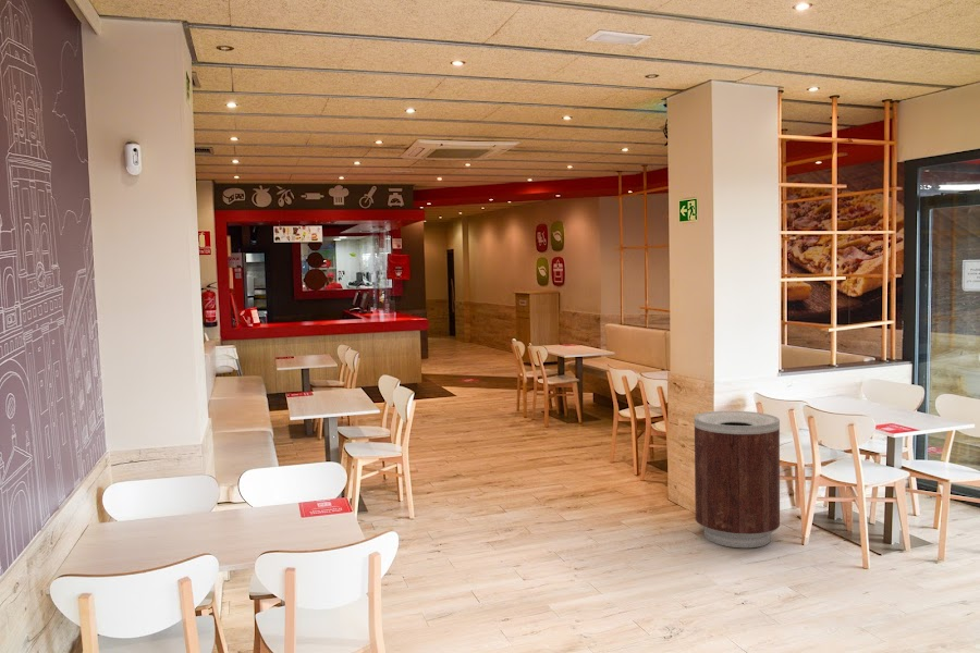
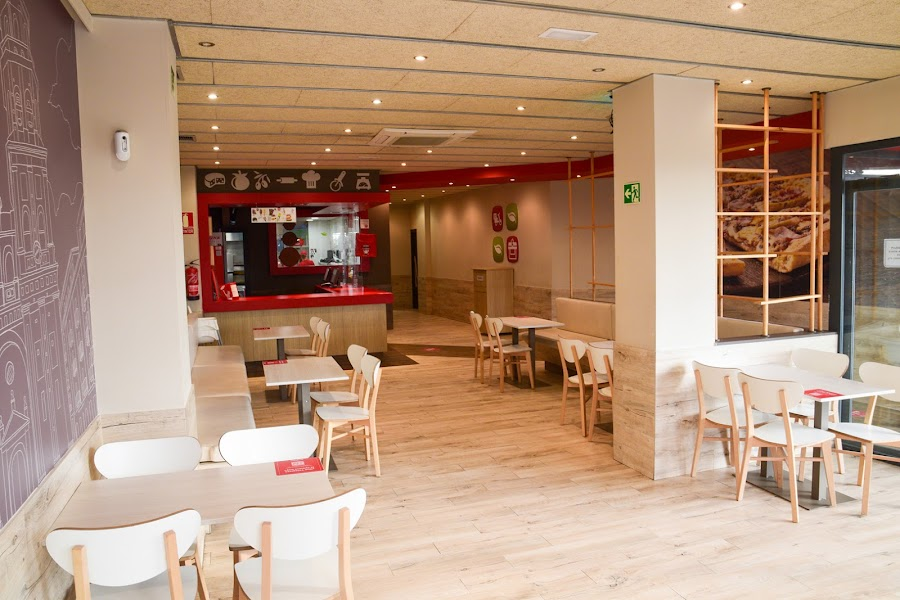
- trash can [694,410,781,549]
